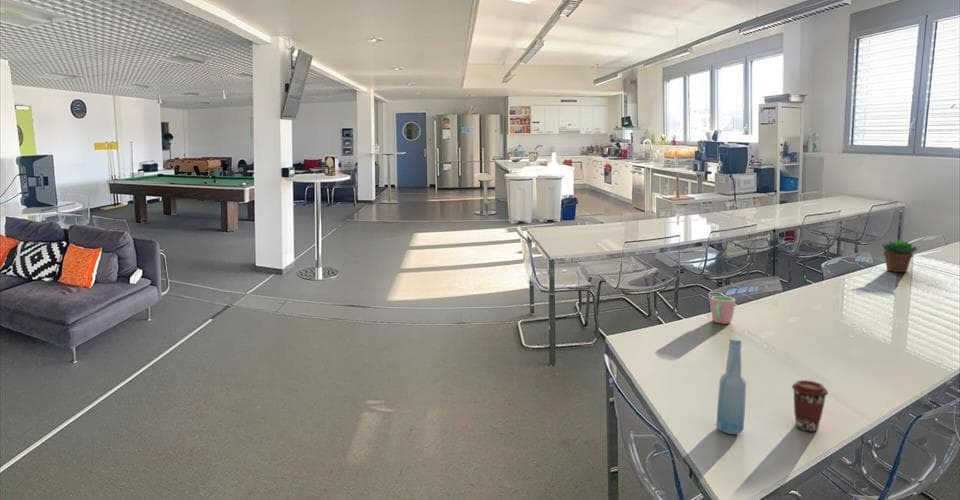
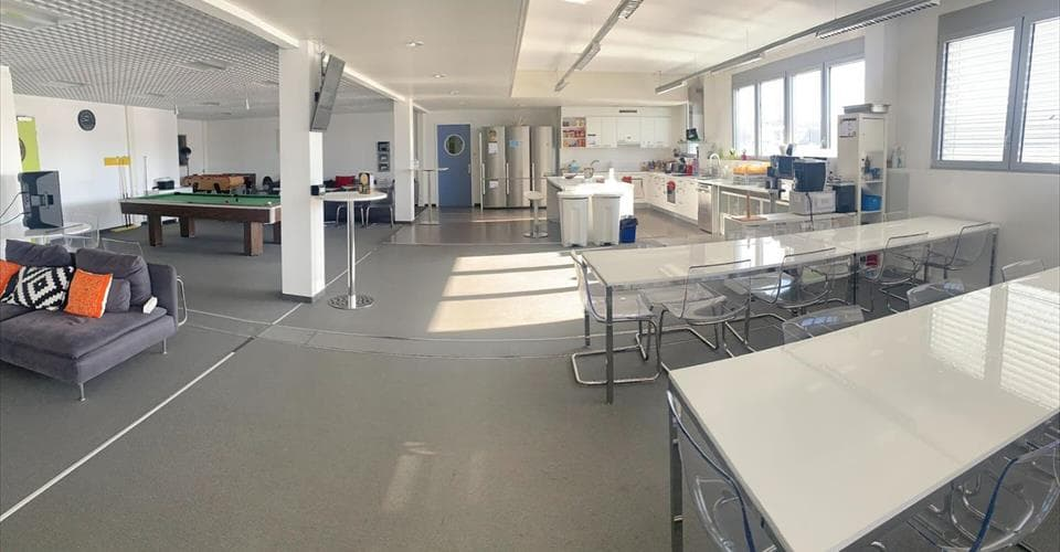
- succulent plant [878,239,919,273]
- coffee cup [791,379,829,433]
- bottle [715,337,747,435]
- cup [710,295,736,325]
